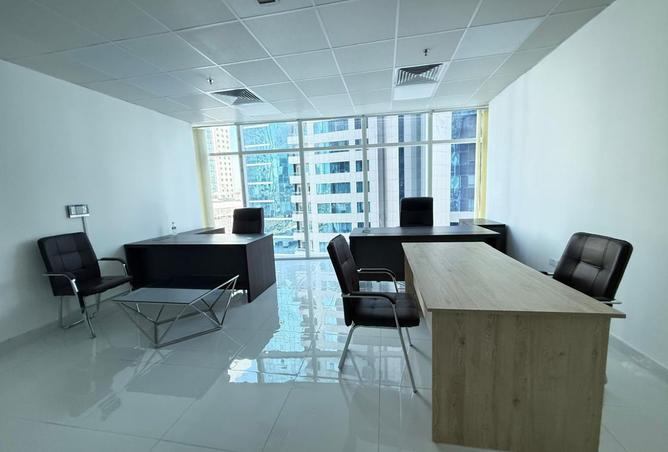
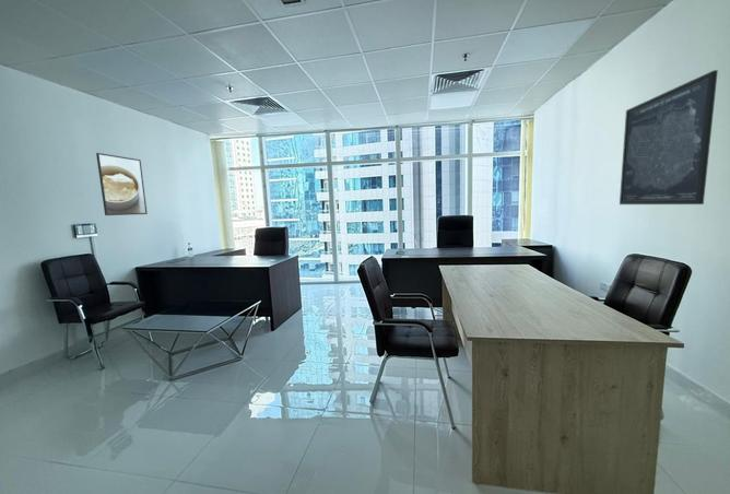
+ wall art [619,69,719,205]
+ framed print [95,152,149,216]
